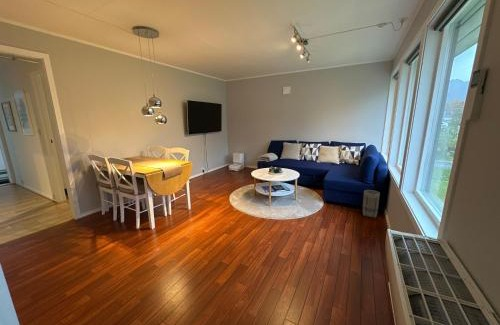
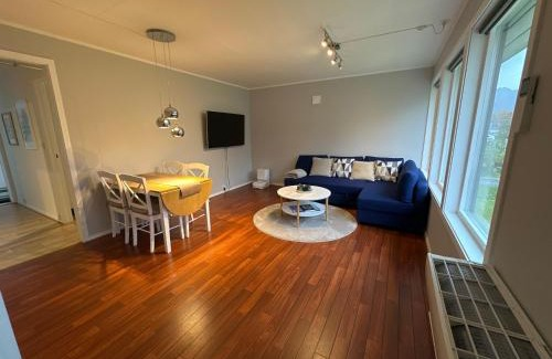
- basket [362,189,381,219]
